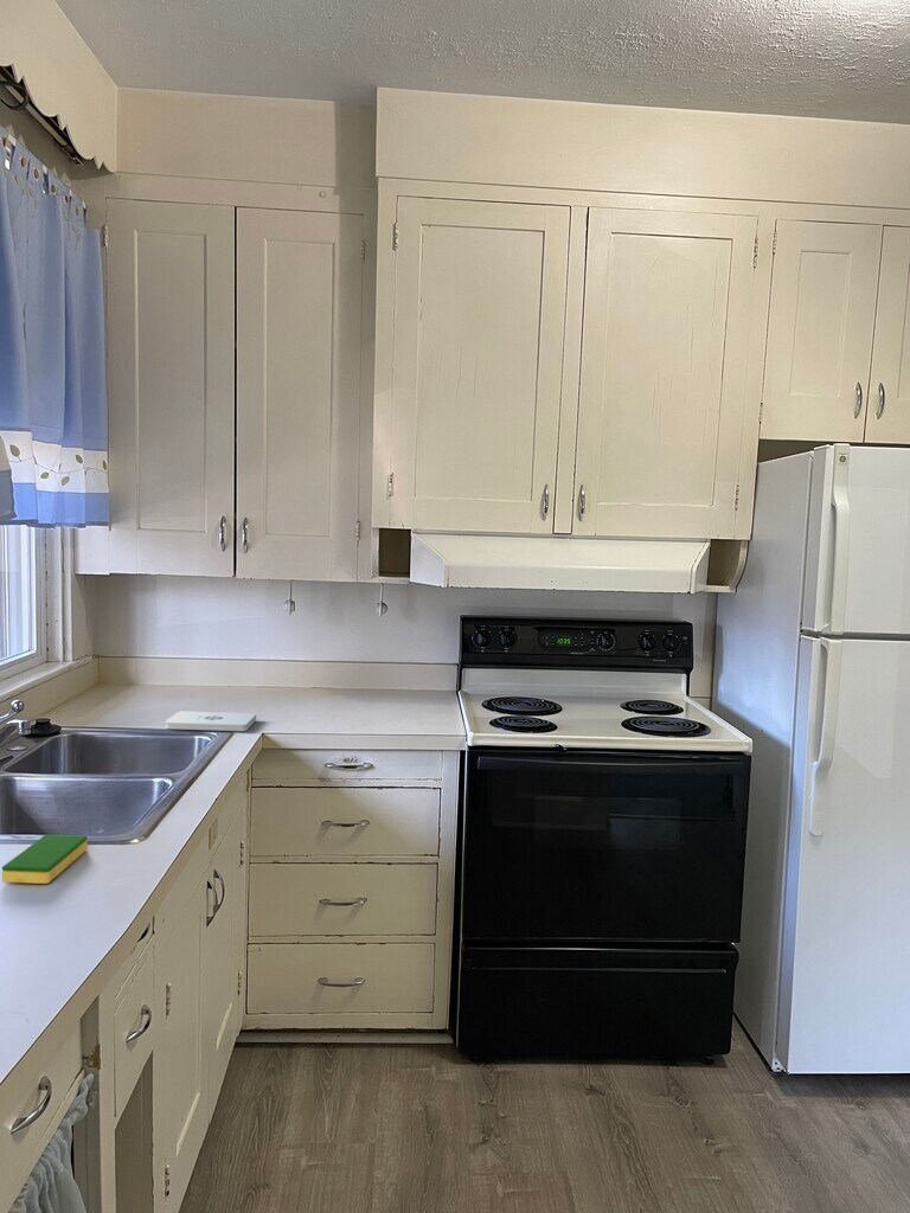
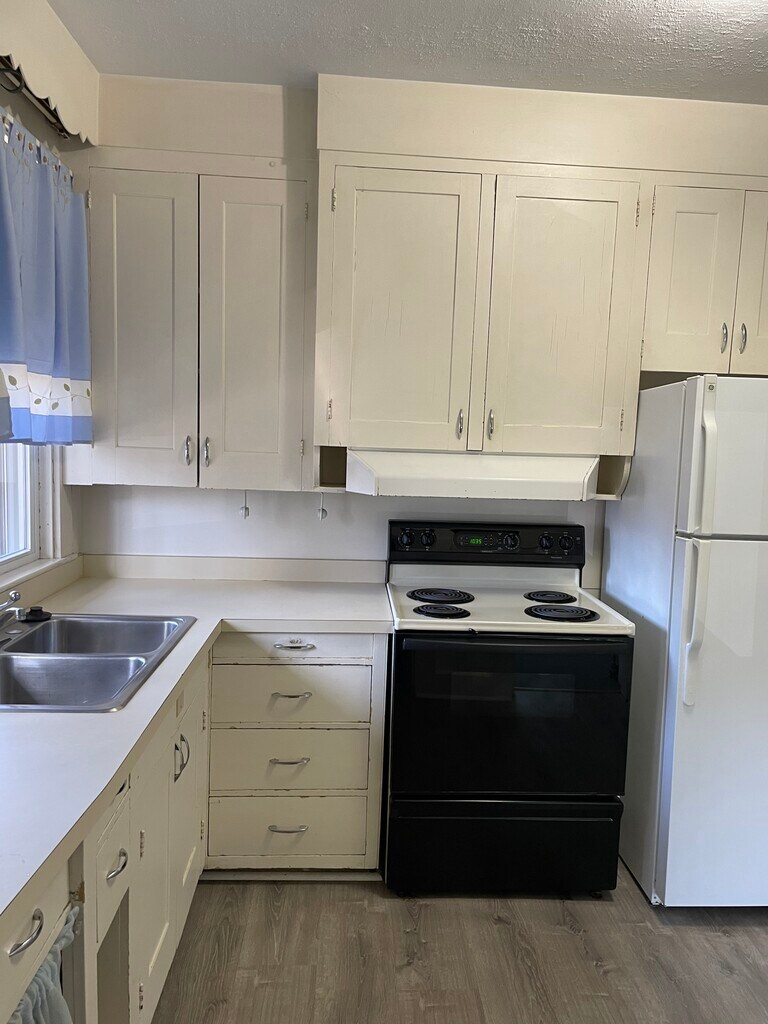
- notepad [165,711,257,732]
- dish sponge [1,834,89,885]
